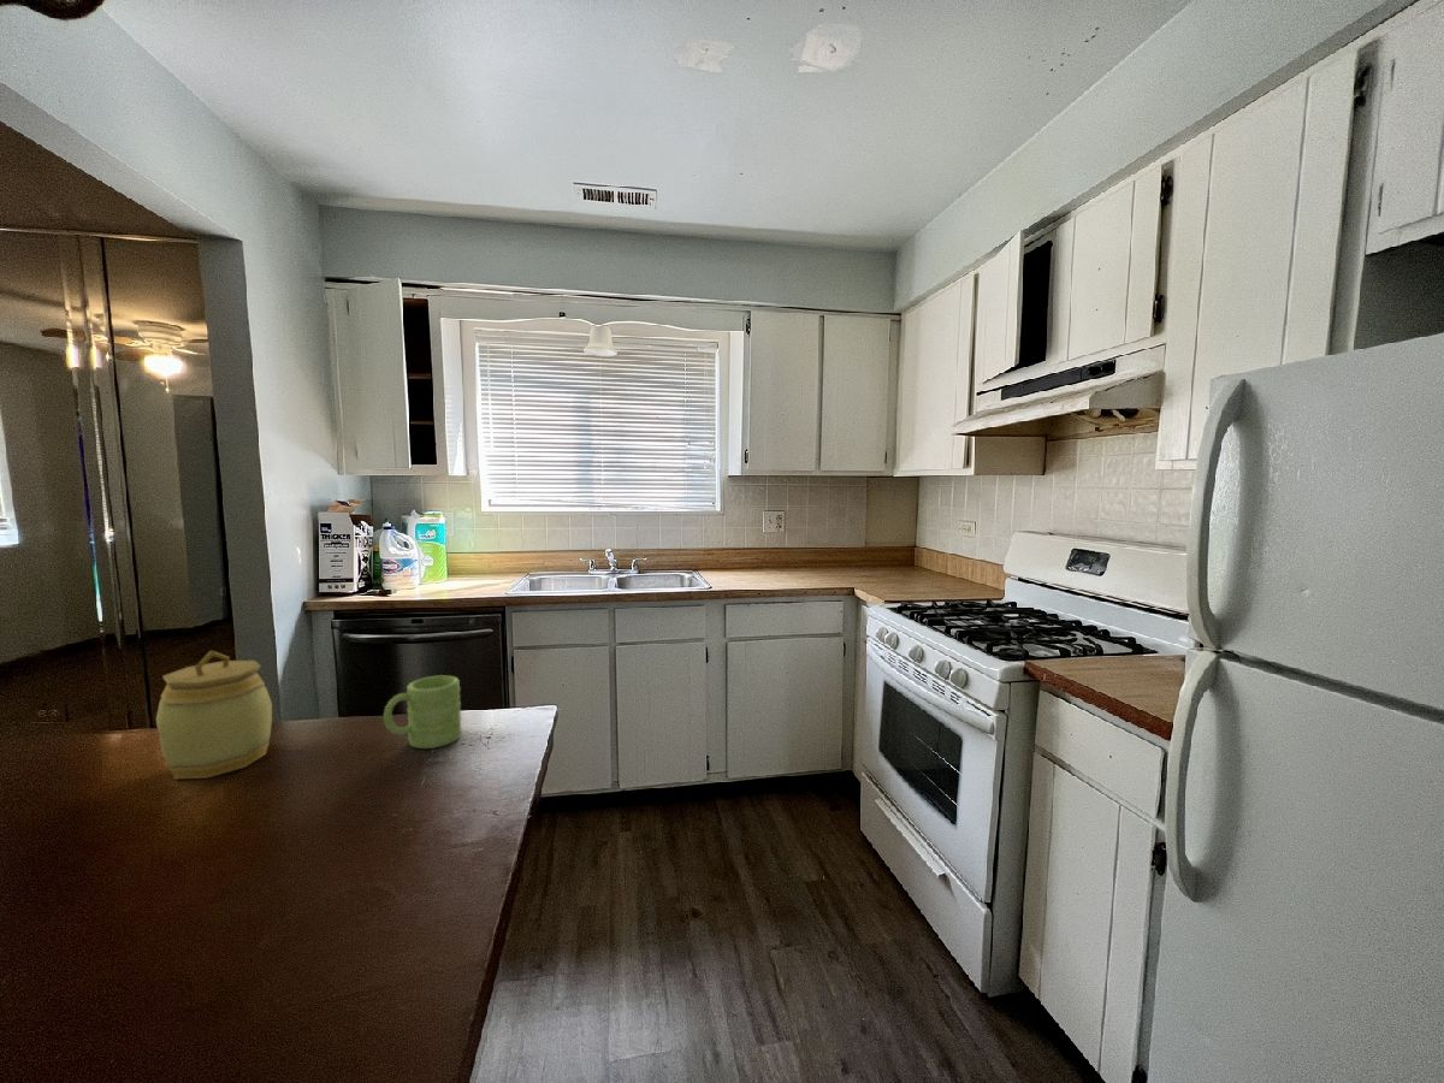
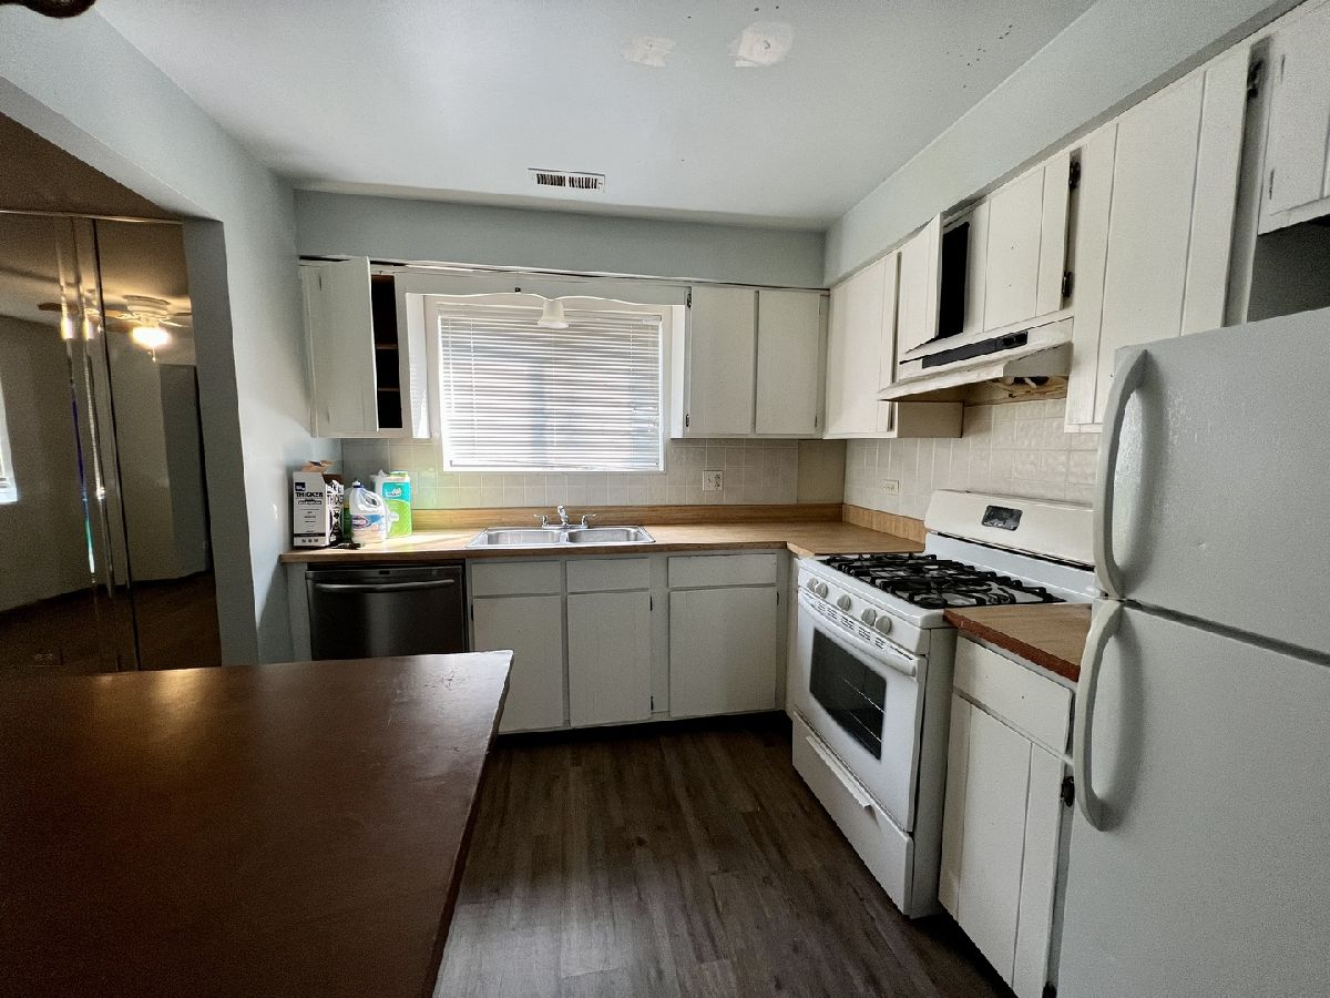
- mug [383,674,462,750]
- jar [155,650,273,780]
